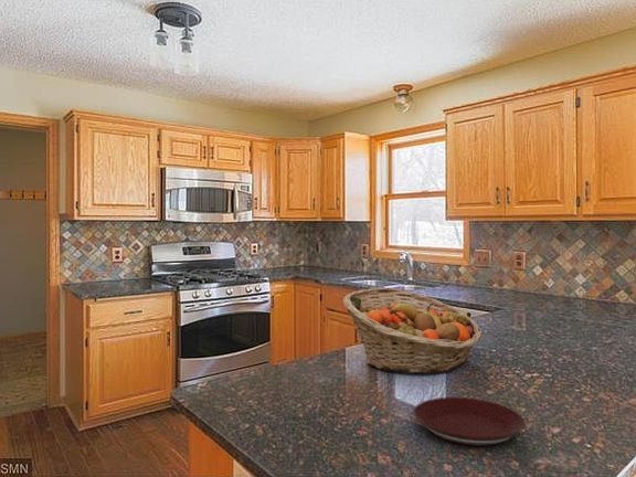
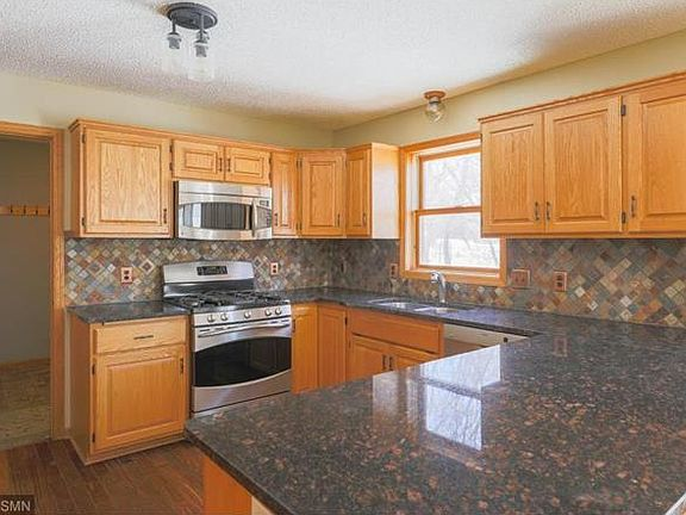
- plate [413,396,526,447]
- fruit basket [342,287,484,374]
